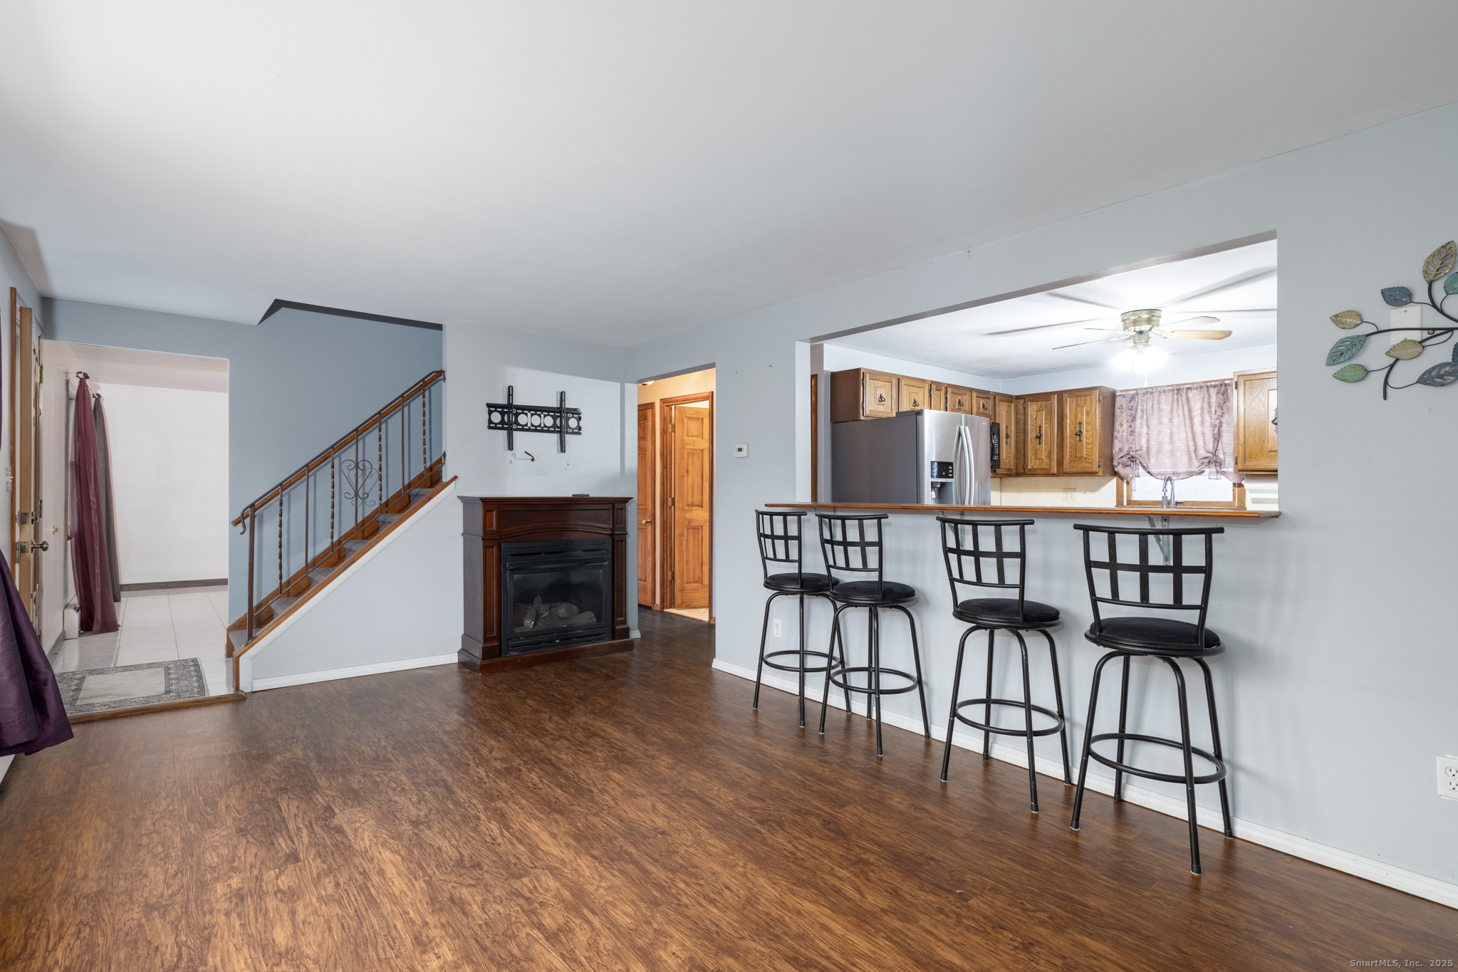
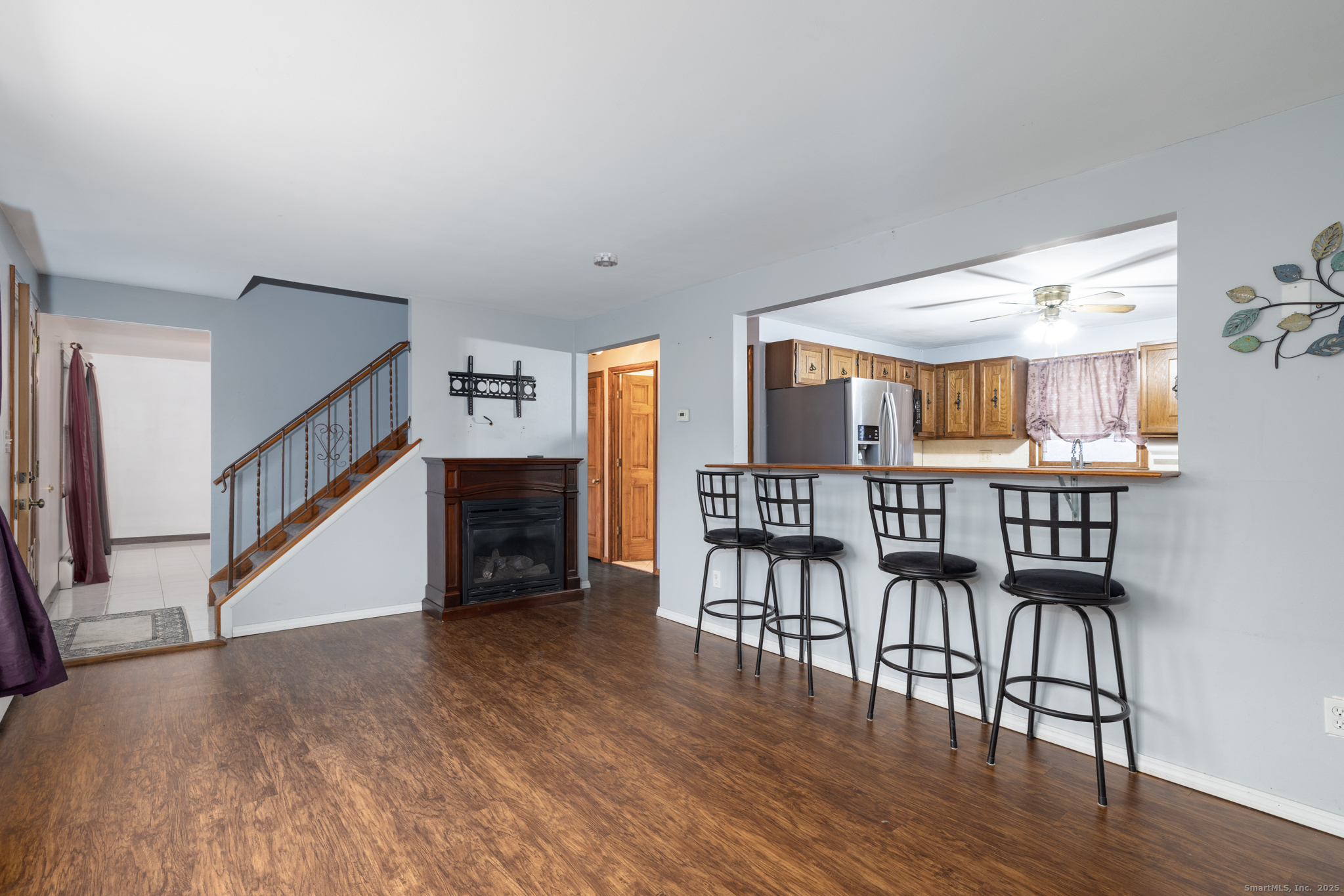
+ smoke detector [593,251,618,268]
